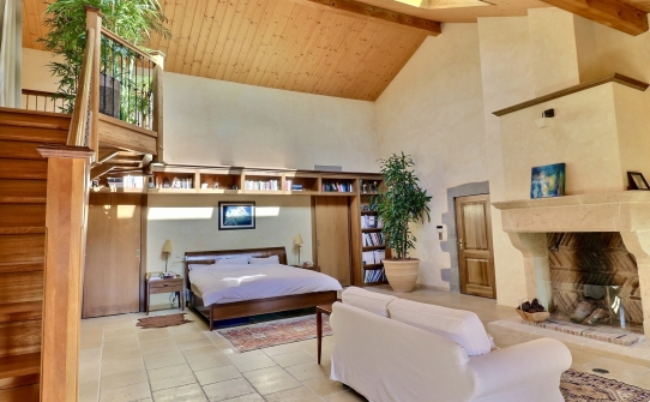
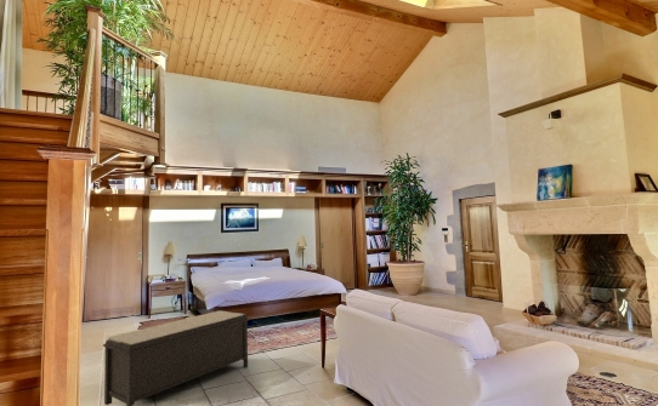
+ bench [102,309,250,406]
